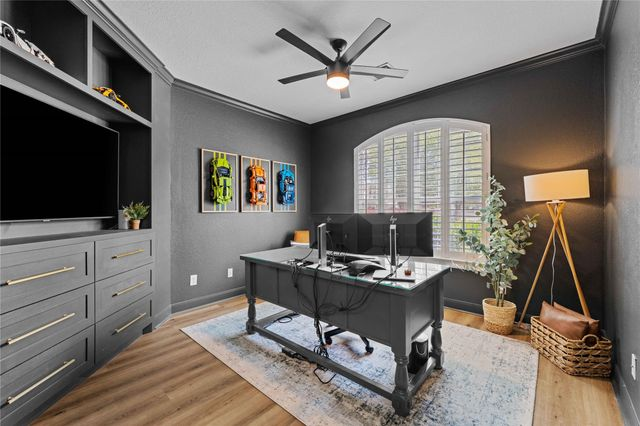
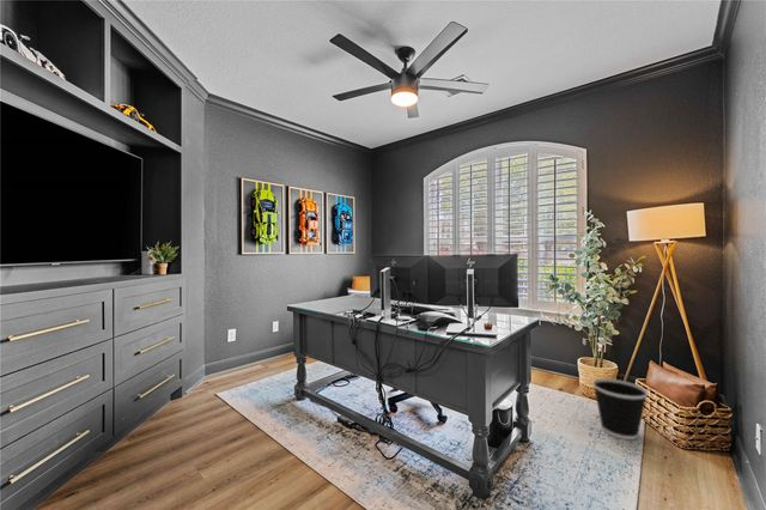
+ wastebasket [591,377,649,441]
